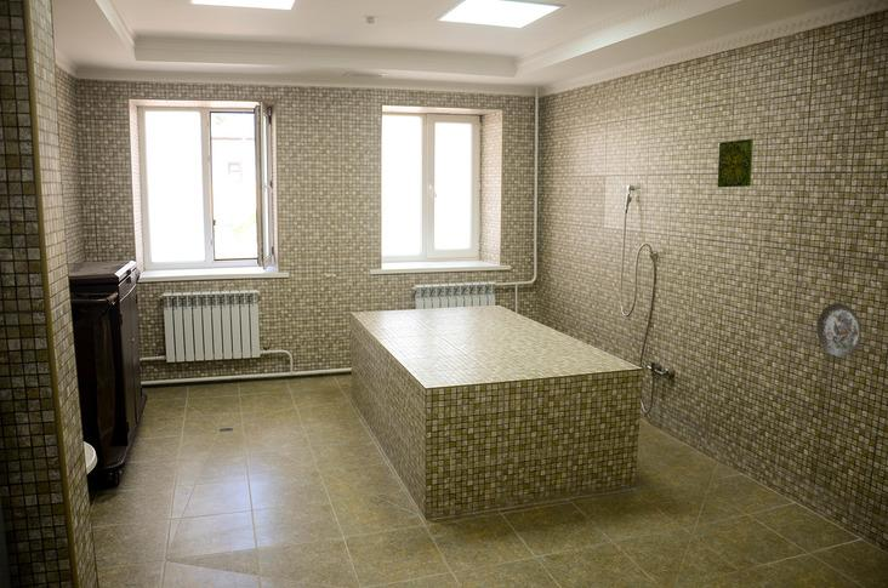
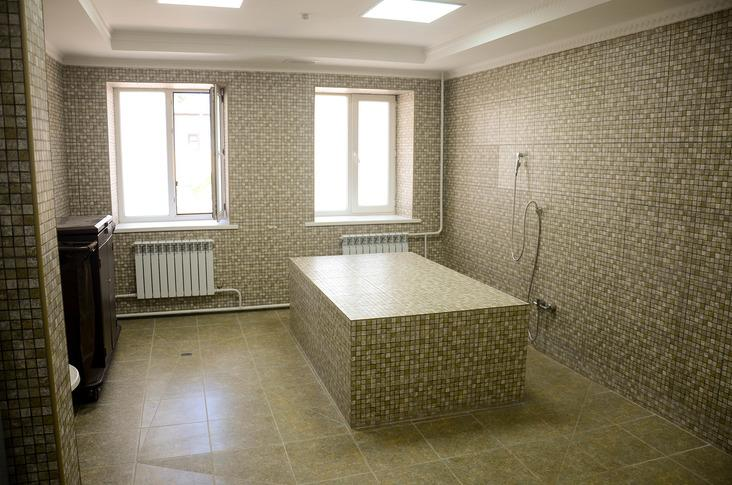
- decorative plate [816,302,863,359]
- decorative tile [716,138,755,189]
